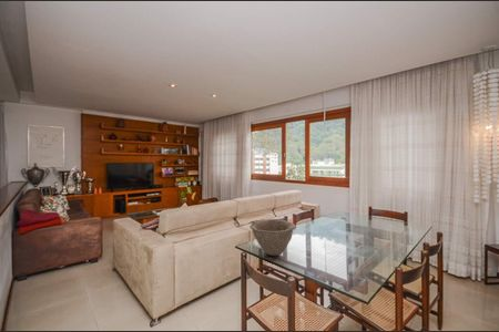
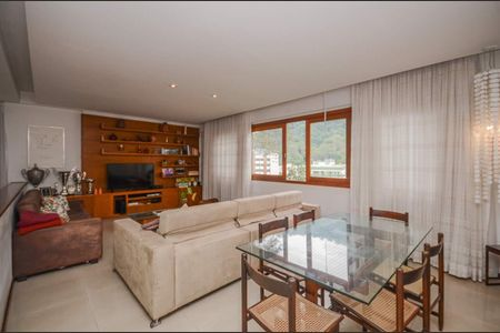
- bowl [248,218,297,257]
